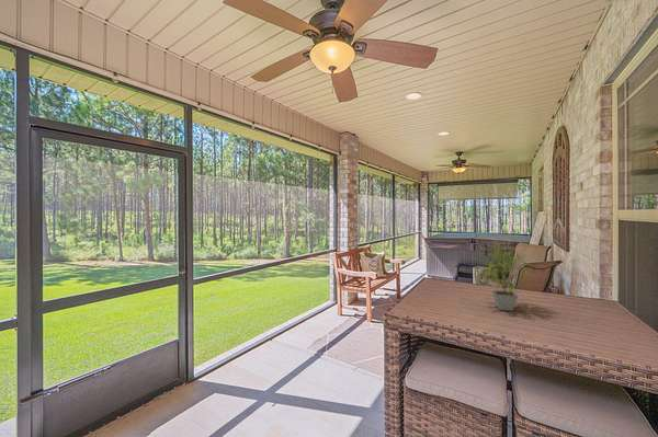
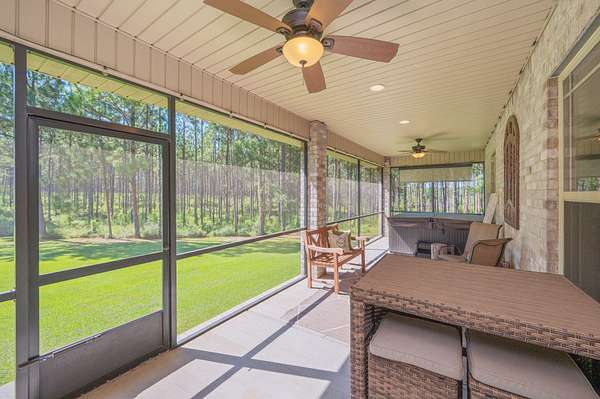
- potted plant [469,234,536,312]
